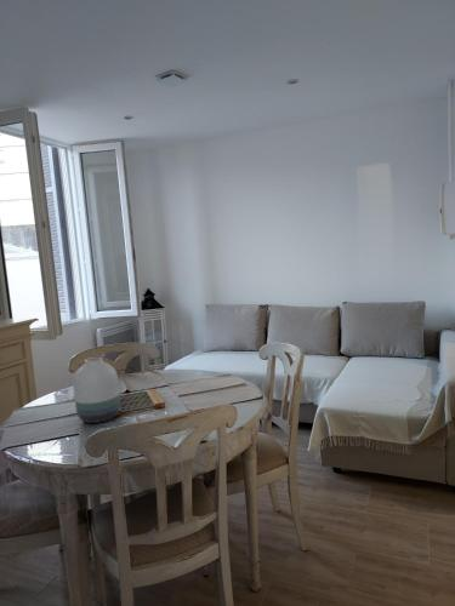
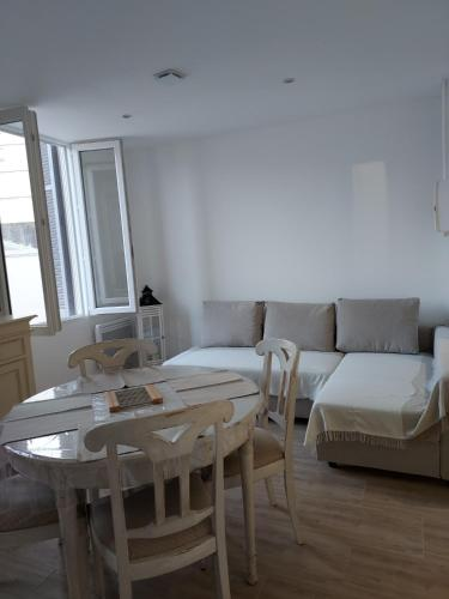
- vase [72,356,121,424]
